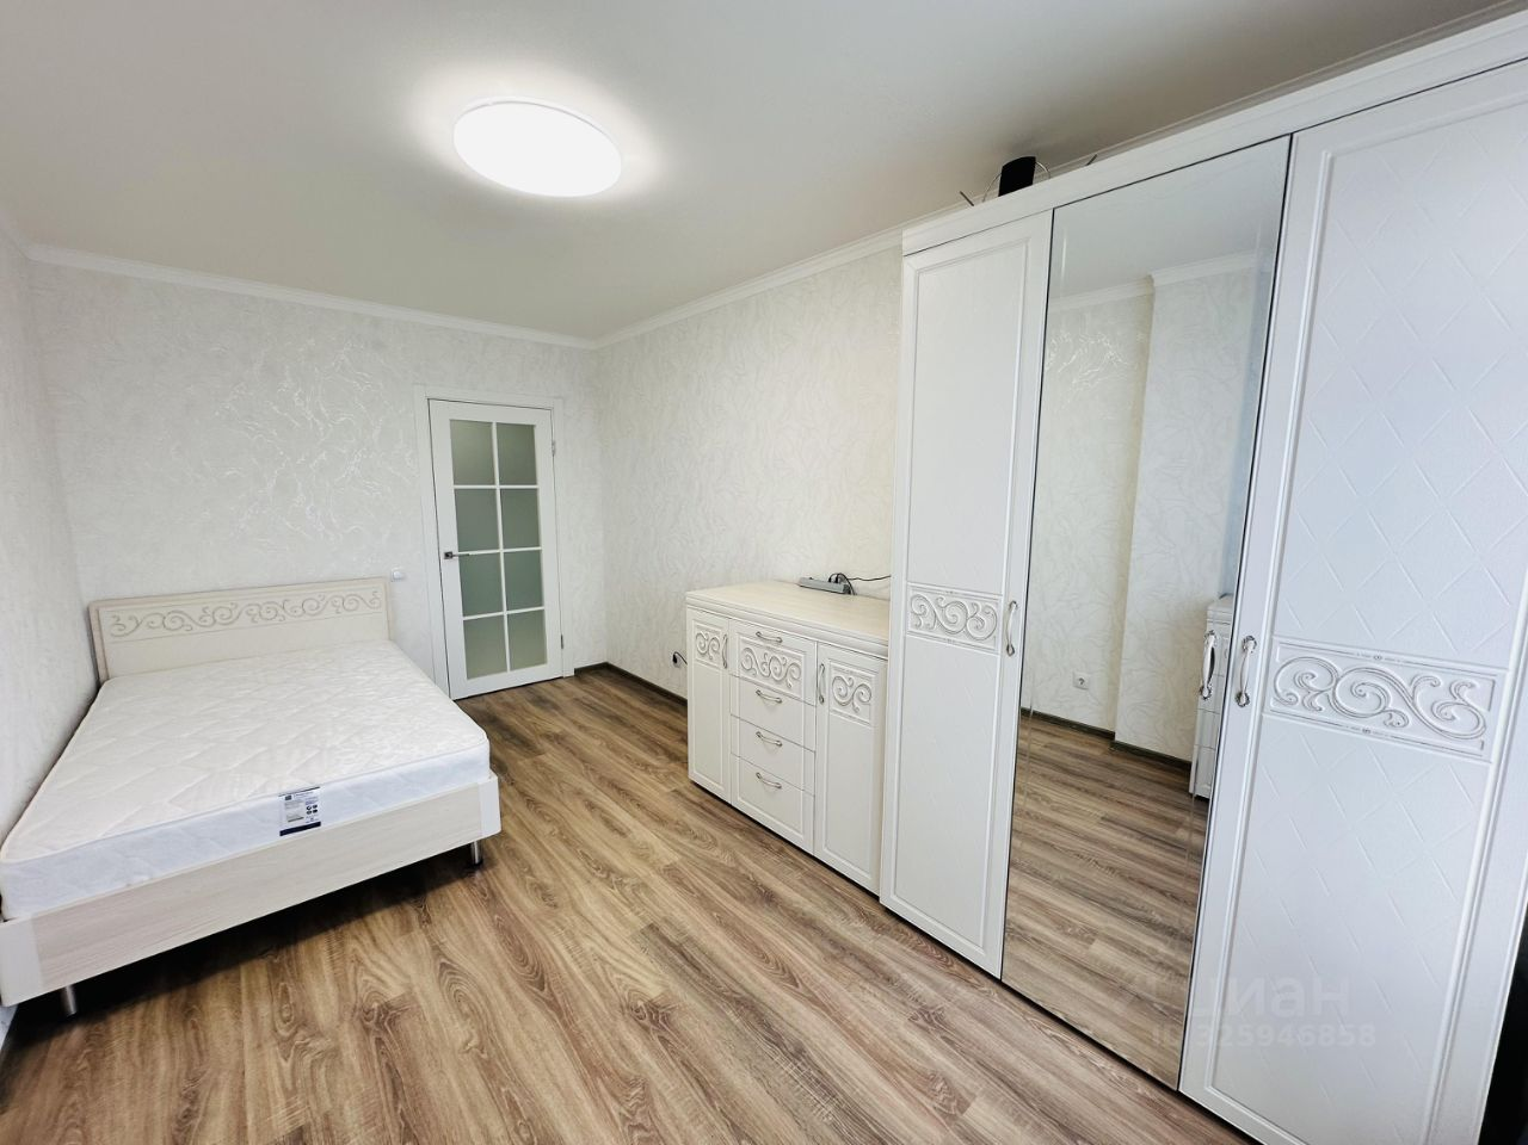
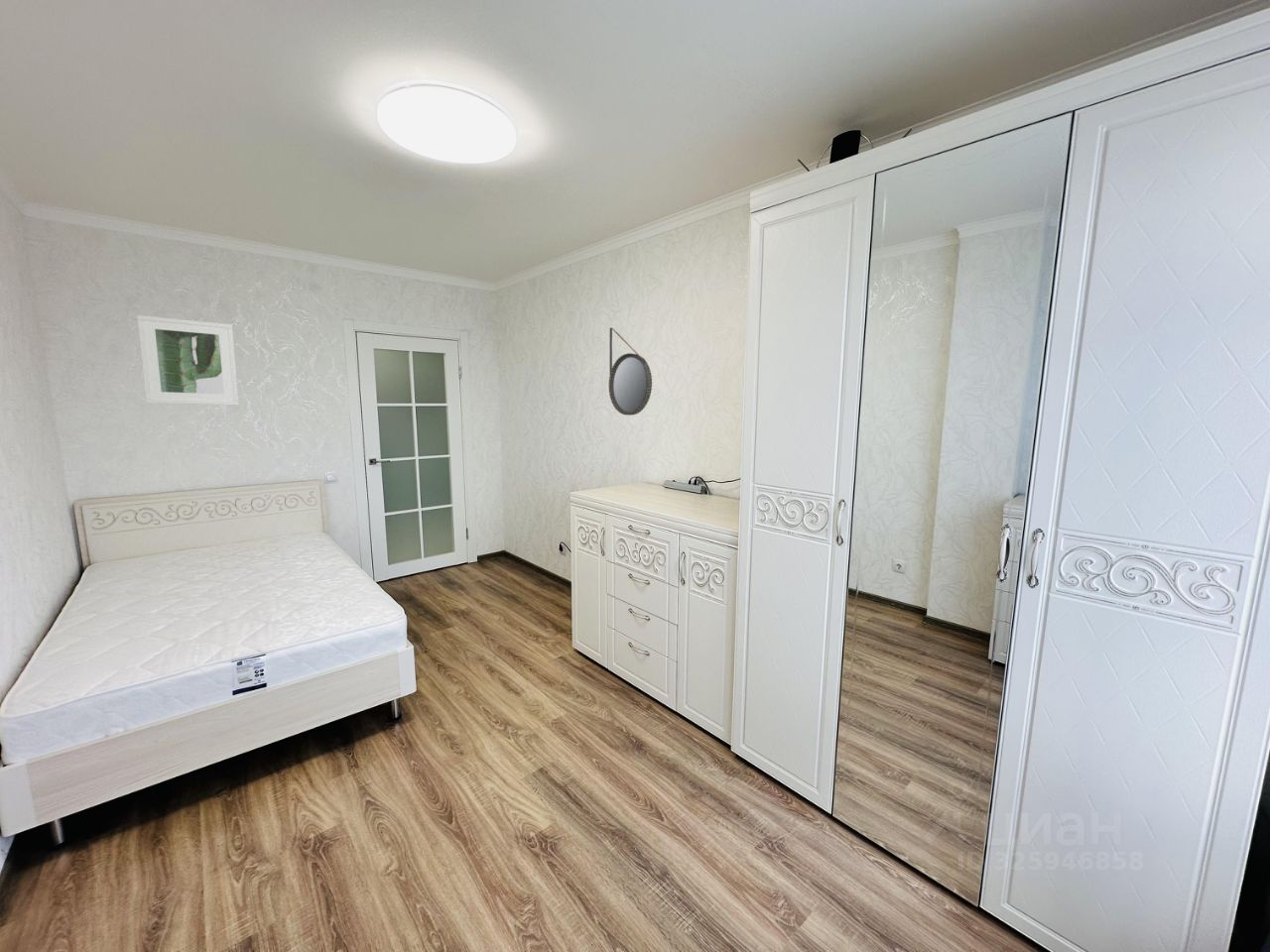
+ home mirror [608,327,653,416]
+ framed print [136,314,240,407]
